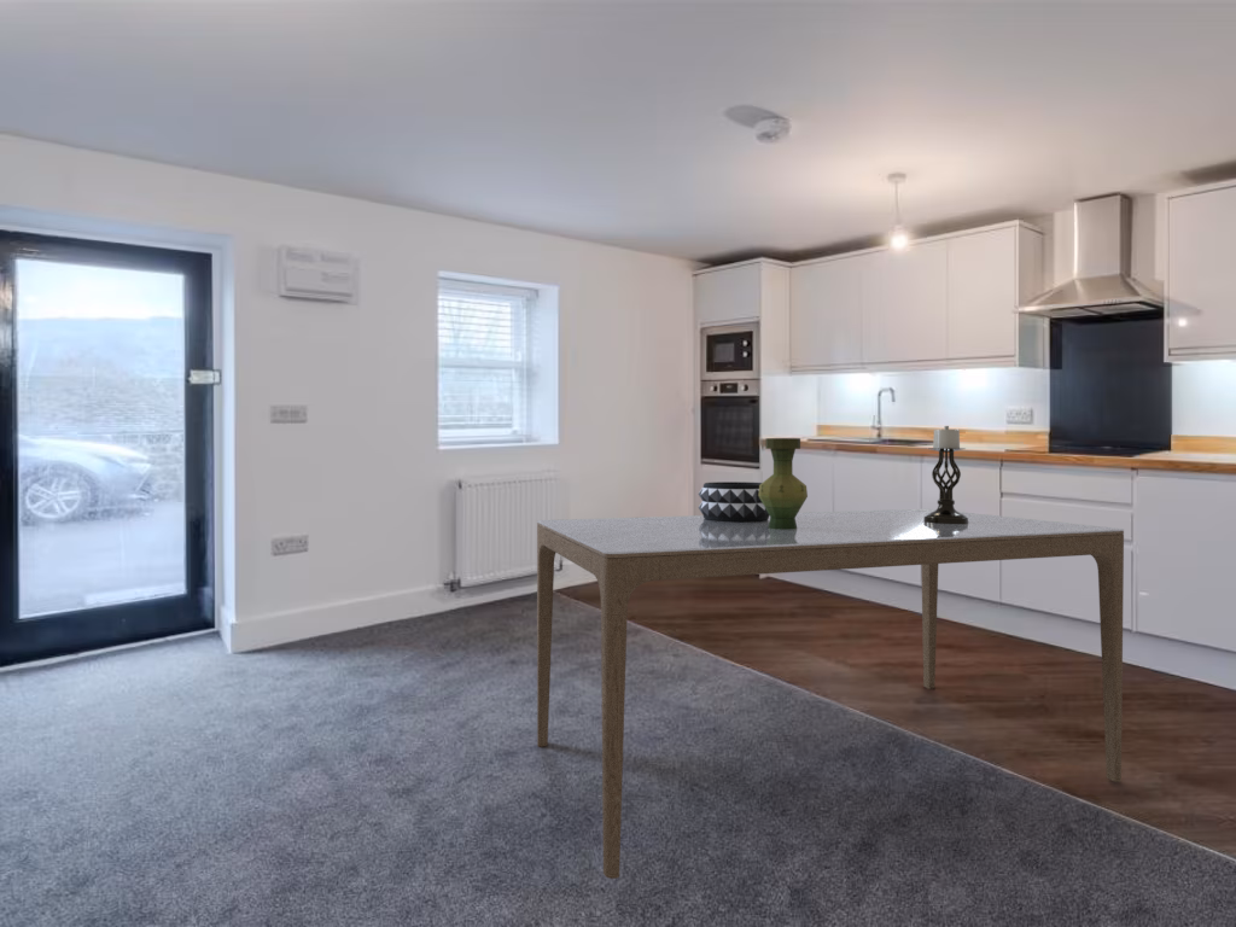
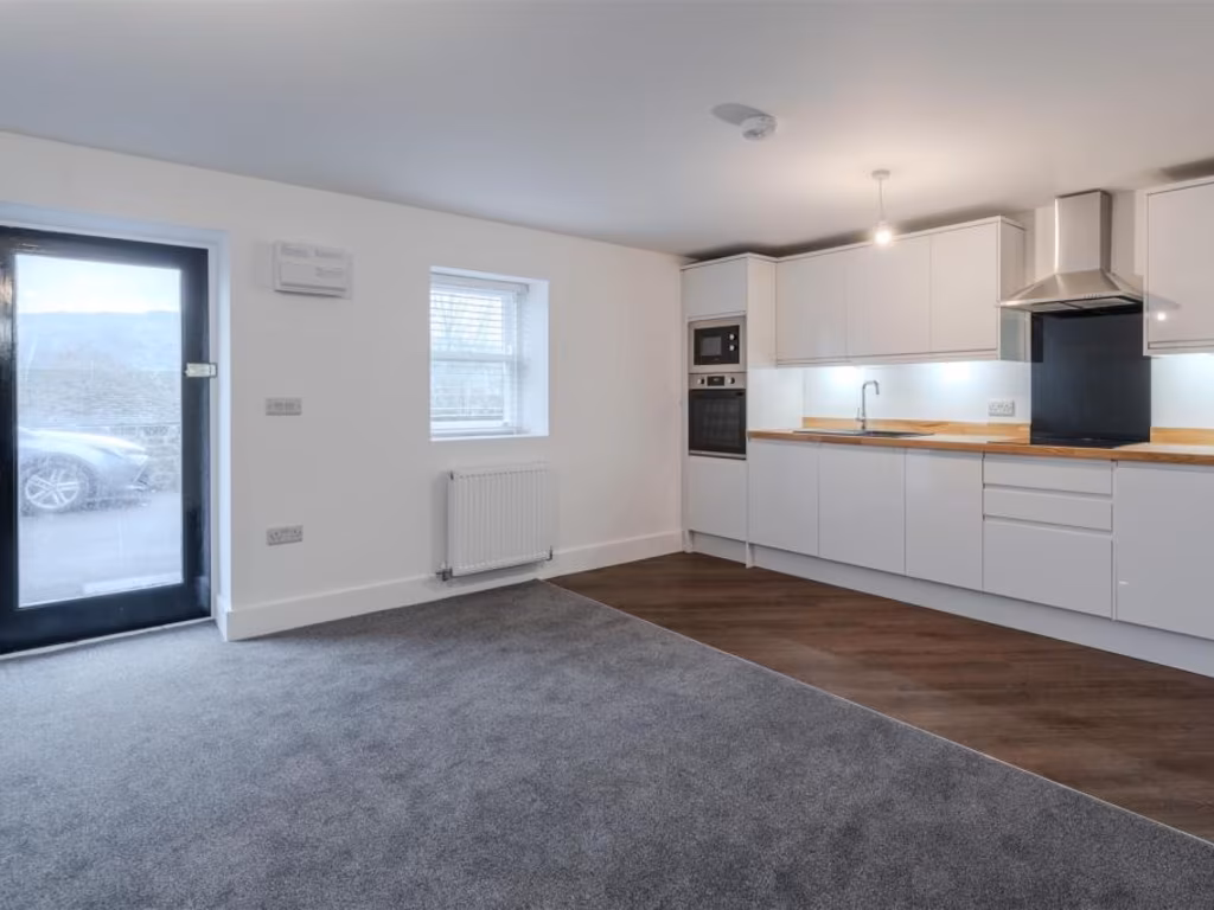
- dining table [536,508,1125,880]
- decorative bowl [698,480,769,521]
- vase [758,437,809,530]
- candle holder [923,425,968,524]
